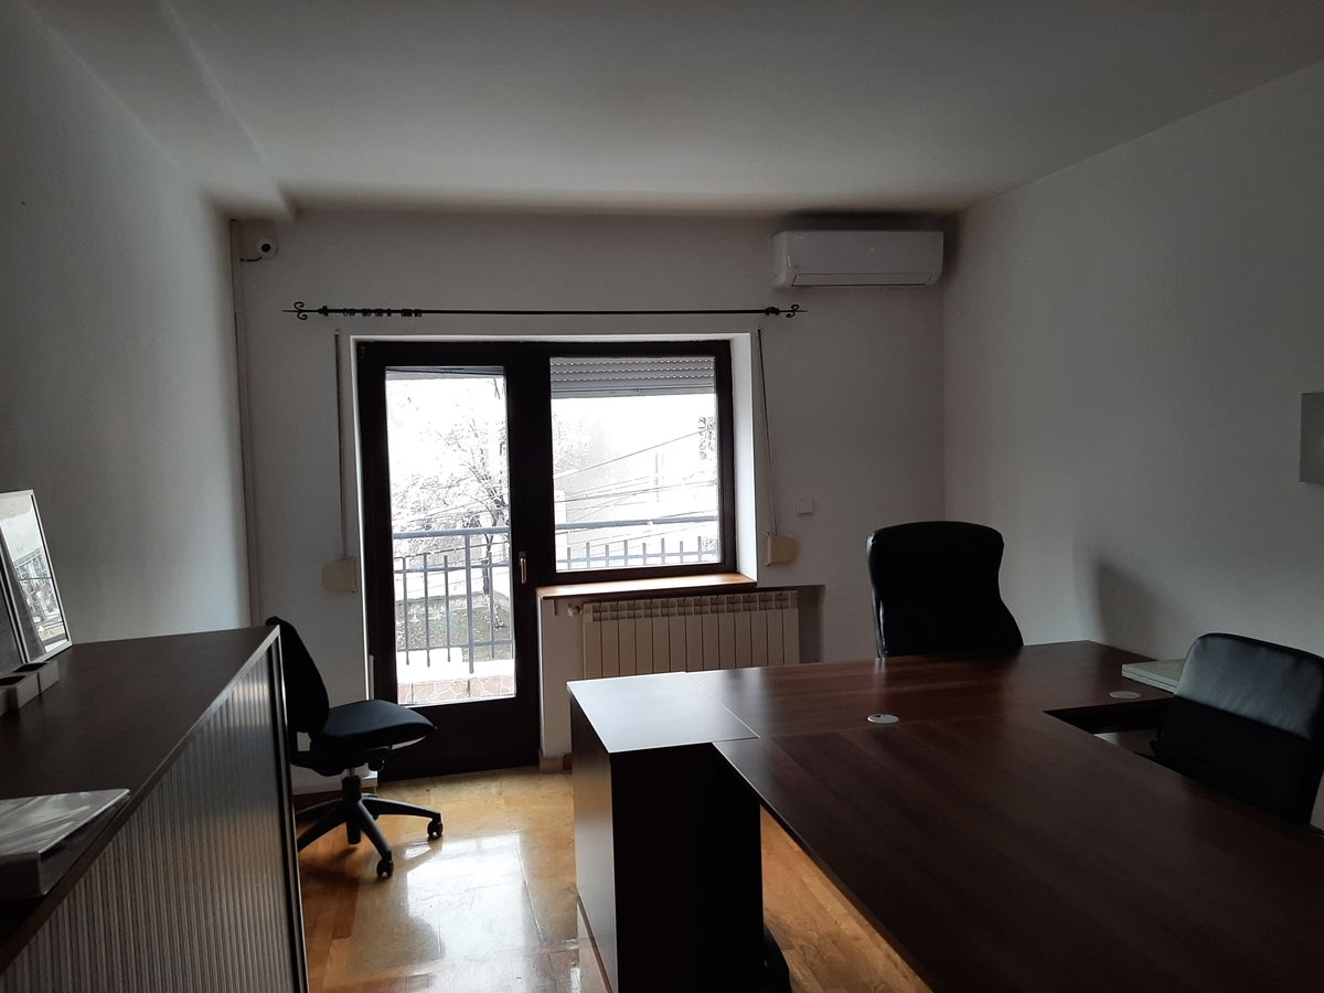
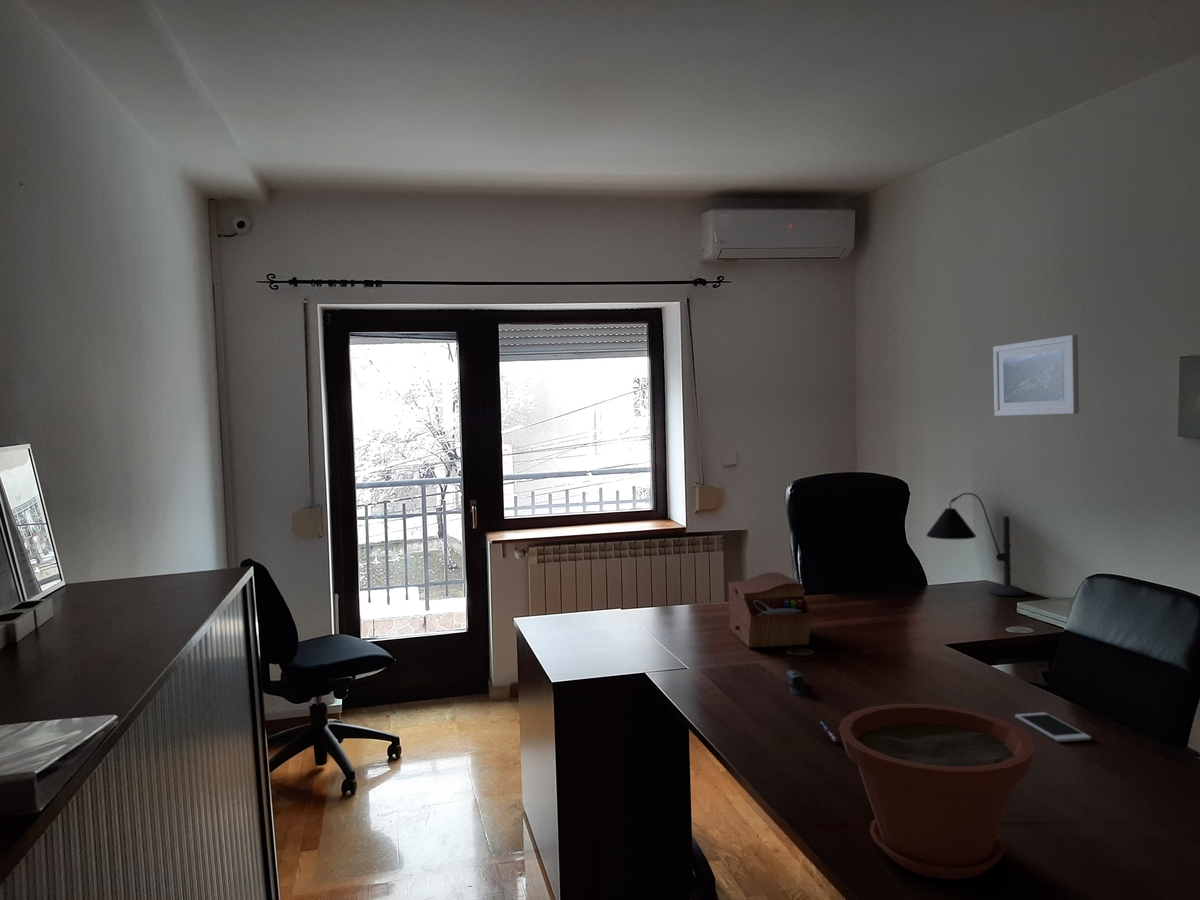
+ stapler [785,669,807,696]
+ plant pot [838,703,1036,880]
+ sewing box [727,571,813,649]
+ pen [820,720,839,744]
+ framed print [992,334,1080,417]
+ desk lamp [925,492,1027,597]
+ cell phone [1014,711,1092,743]
